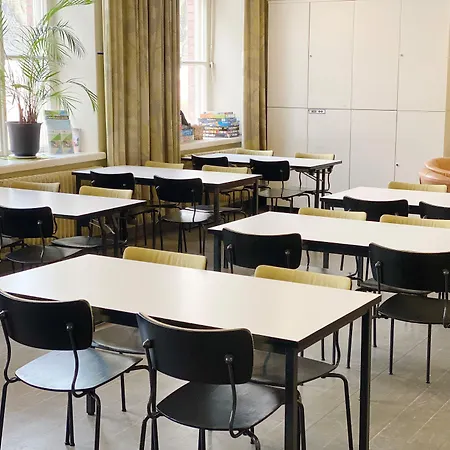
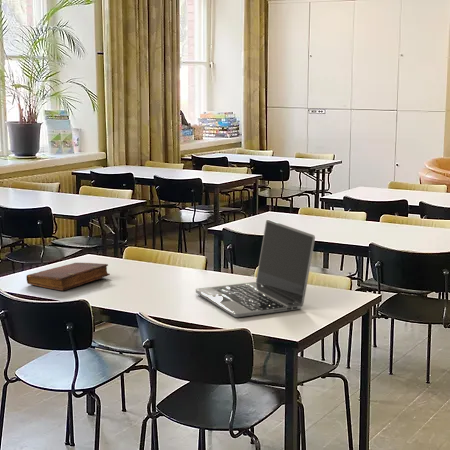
+ diary [25,262,111,291]
+ laptop [195,219,316,318]
